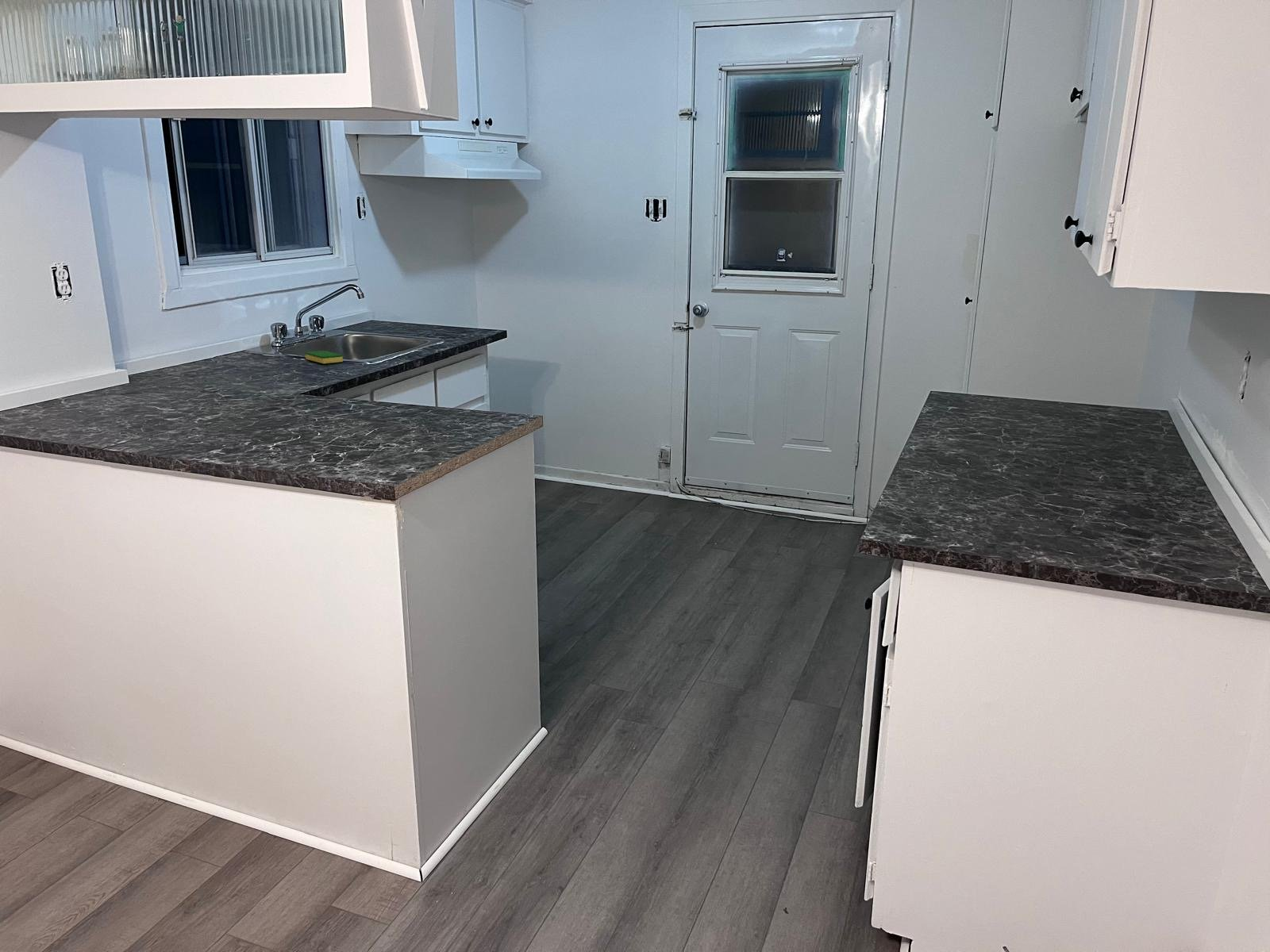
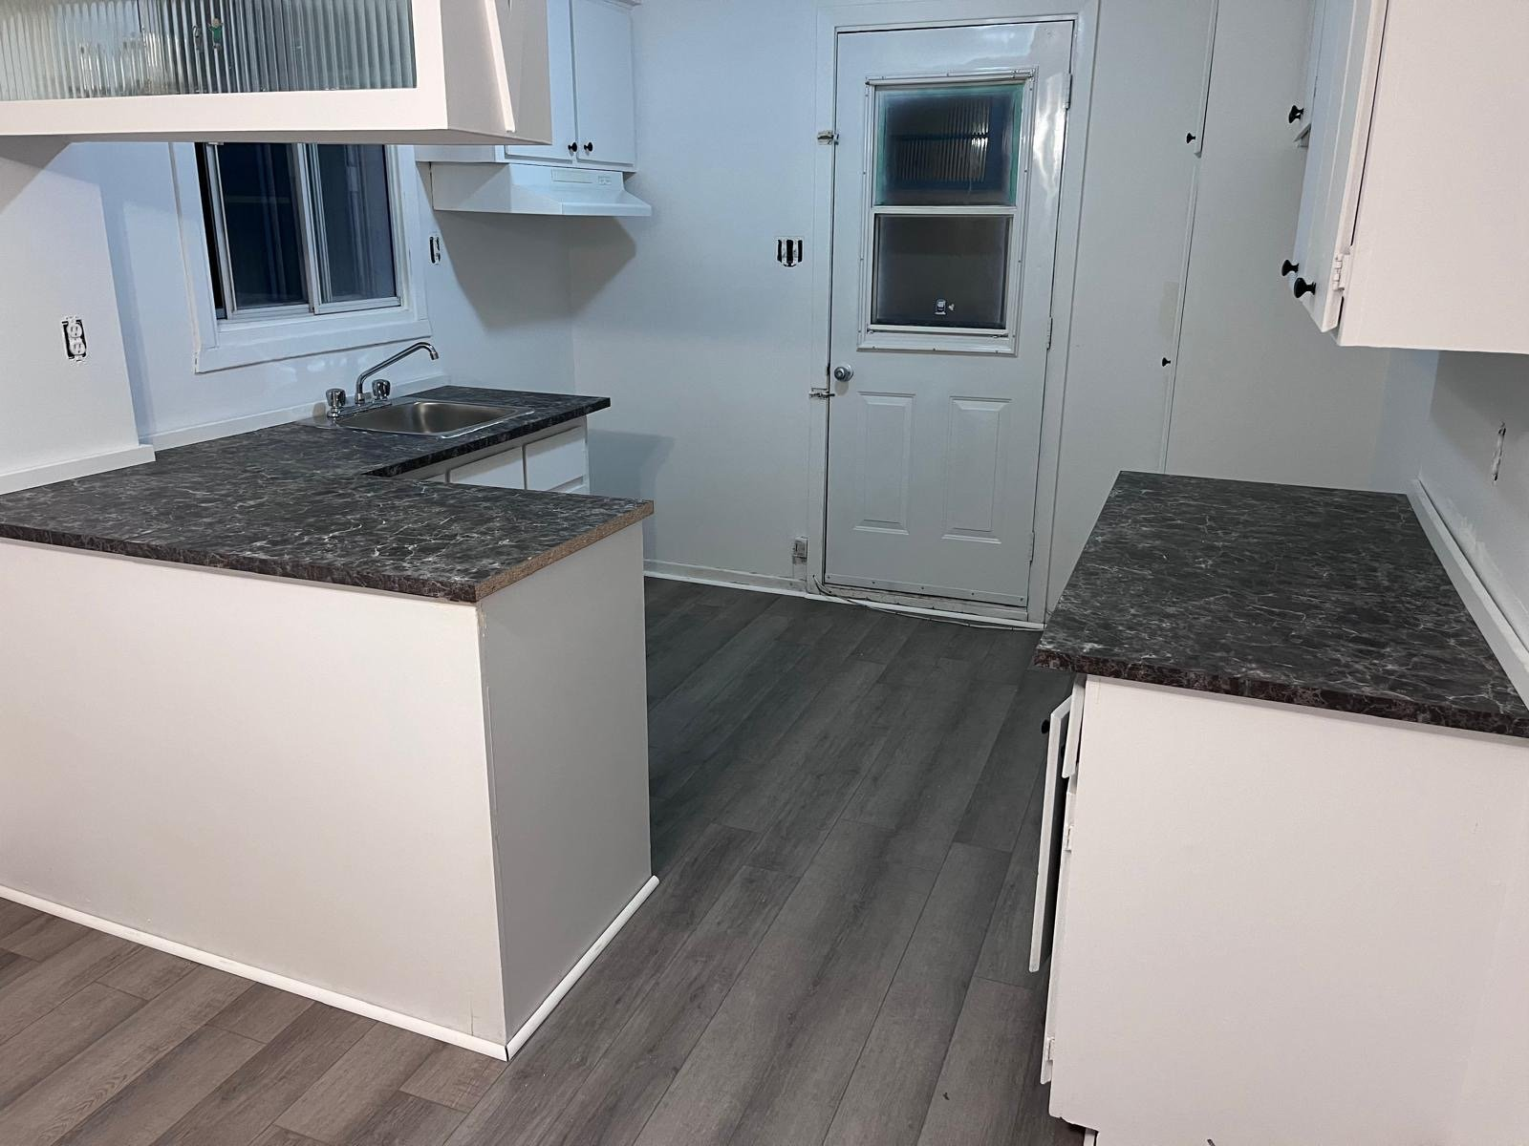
- dish sponge [305,350,344,364]
